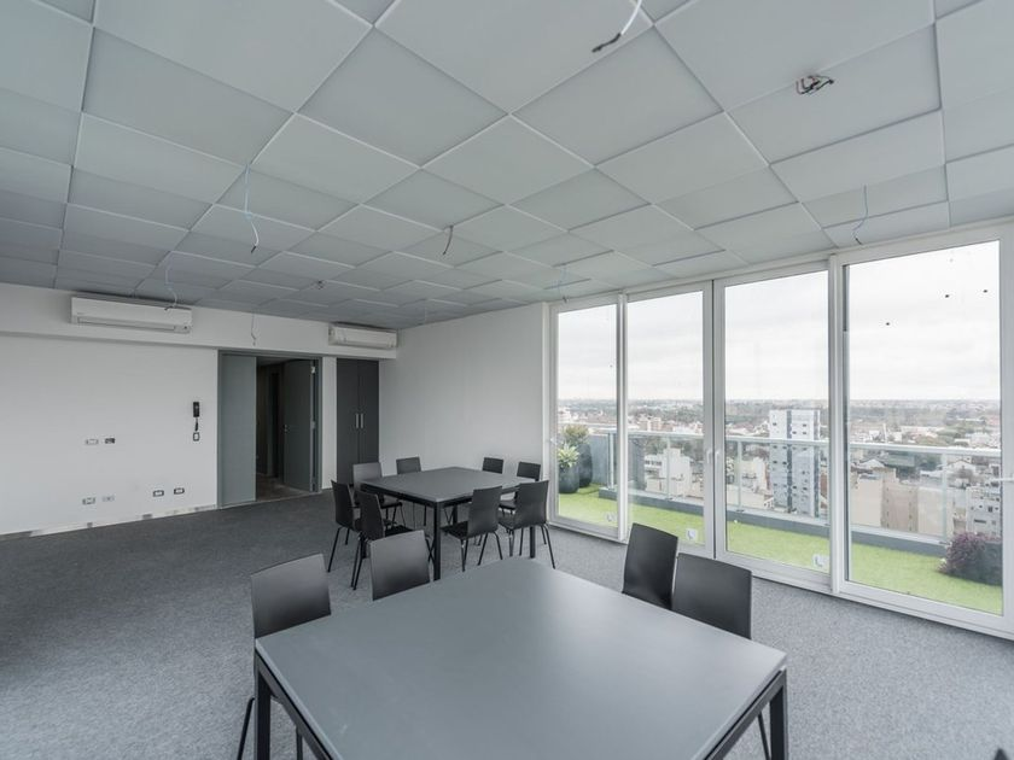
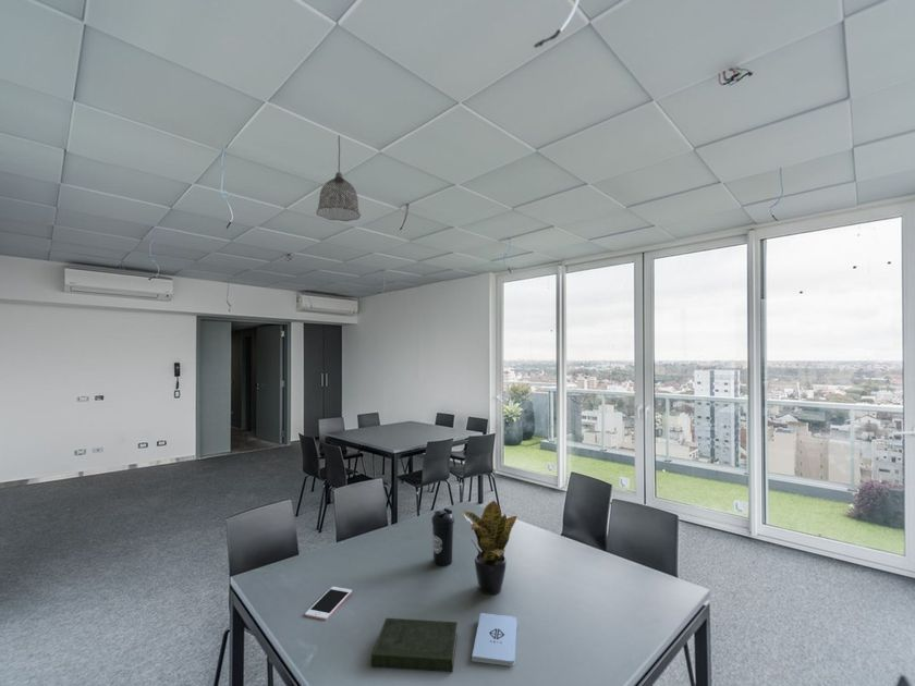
+ water bottle [430,507,455,567]
+ notepad [471,612,518,667]
+ cell phone [304,586,353,621]
+ potted plant [461,500,517,596]
+ pendant lamp [315,134,362,222]
+ book [370,617,459,673]
